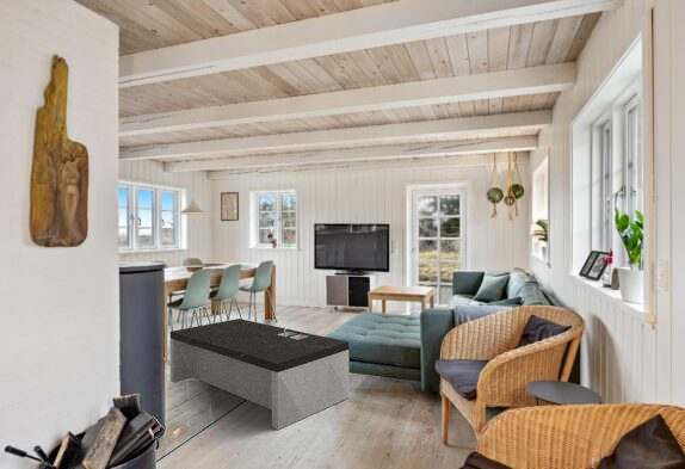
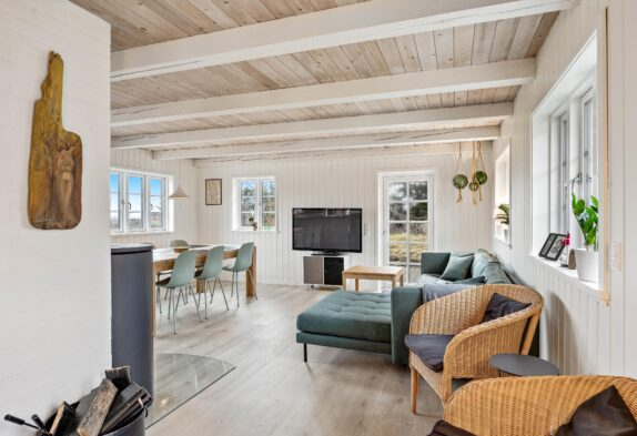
- coffee table [169,317,351,431]
